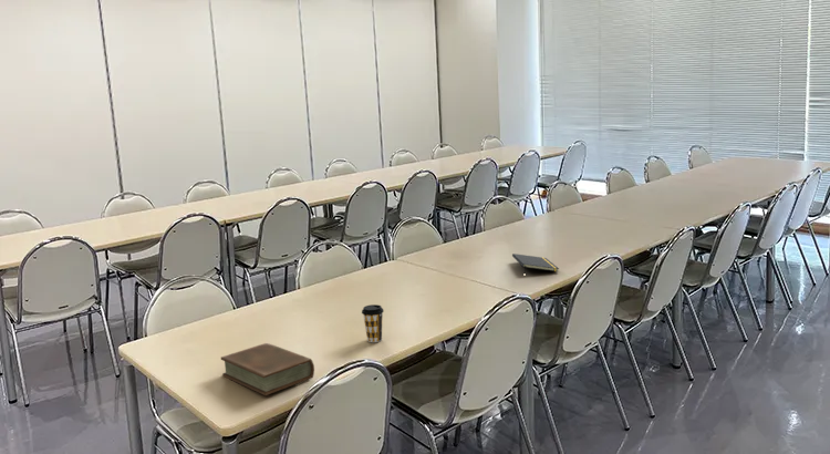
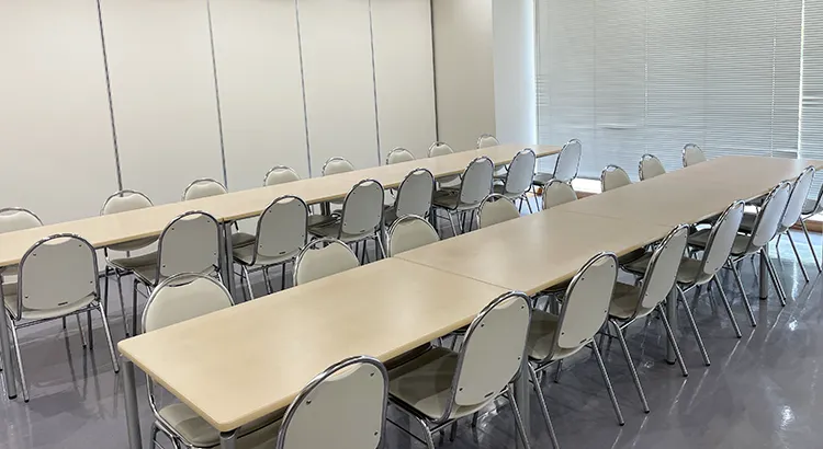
- book [220,342,315,396]
- coffee cup [361,303,385,343]
- notepad [511,252,560,272]
